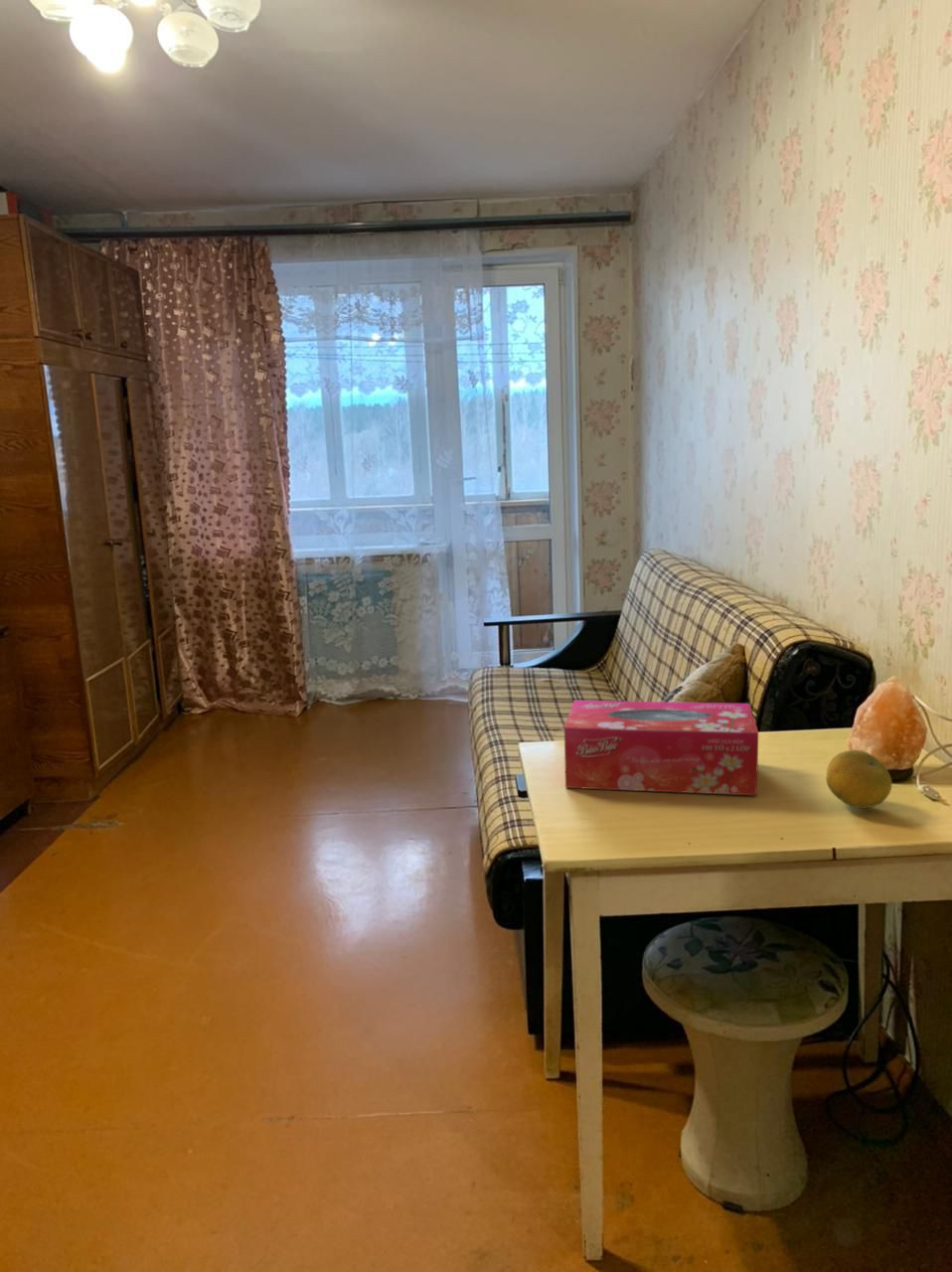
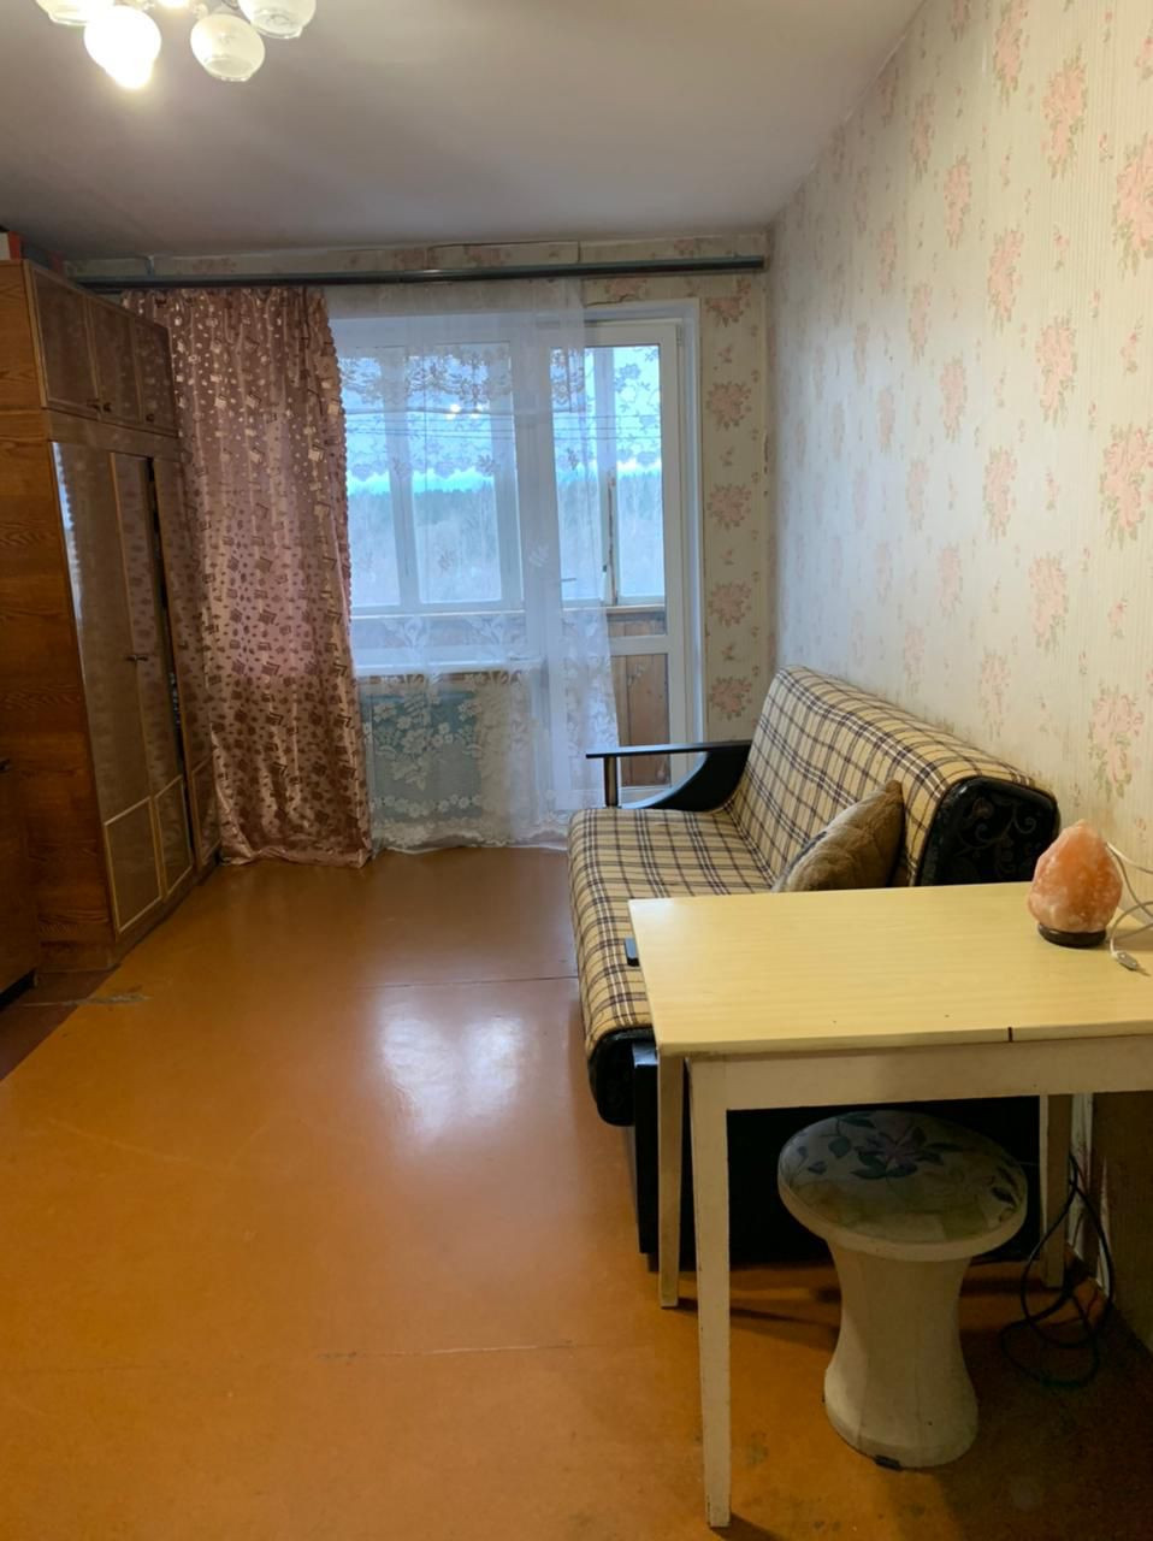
- tissue box [563,700,759,796]
- fruit [825,749,893,809]
